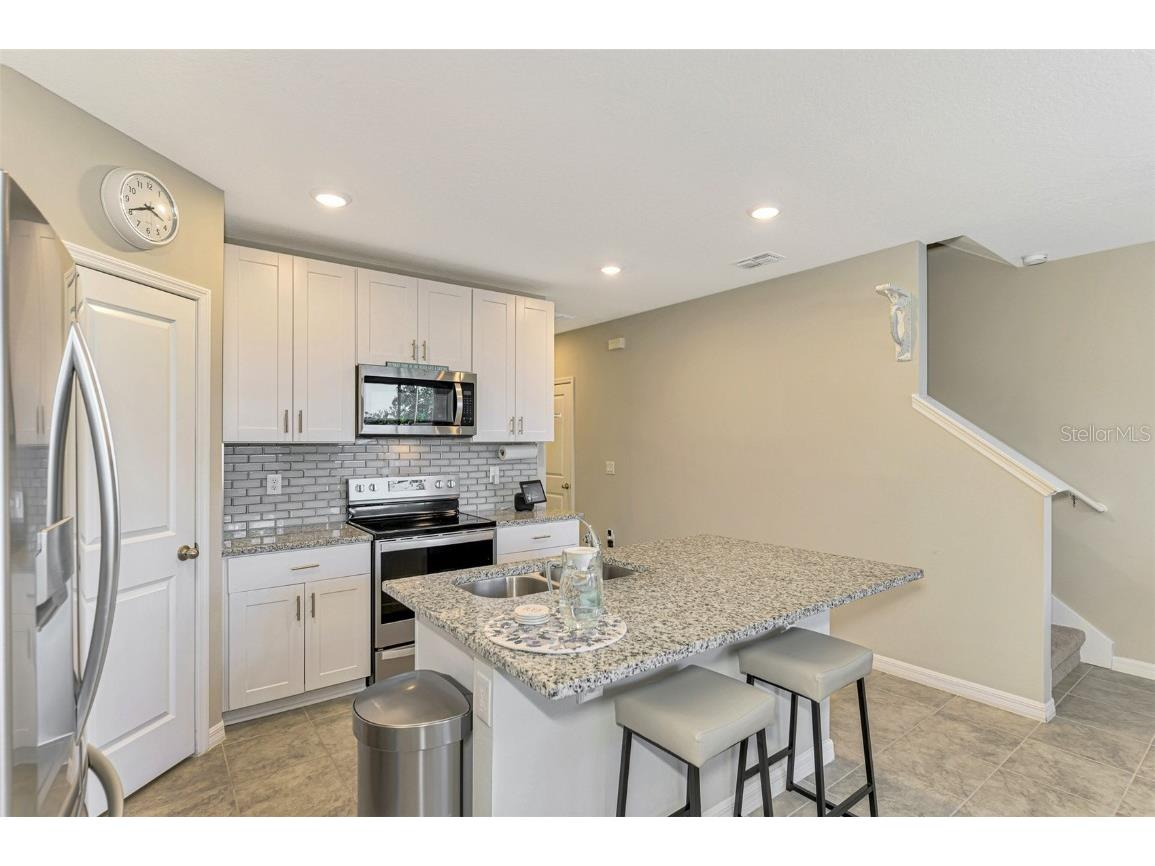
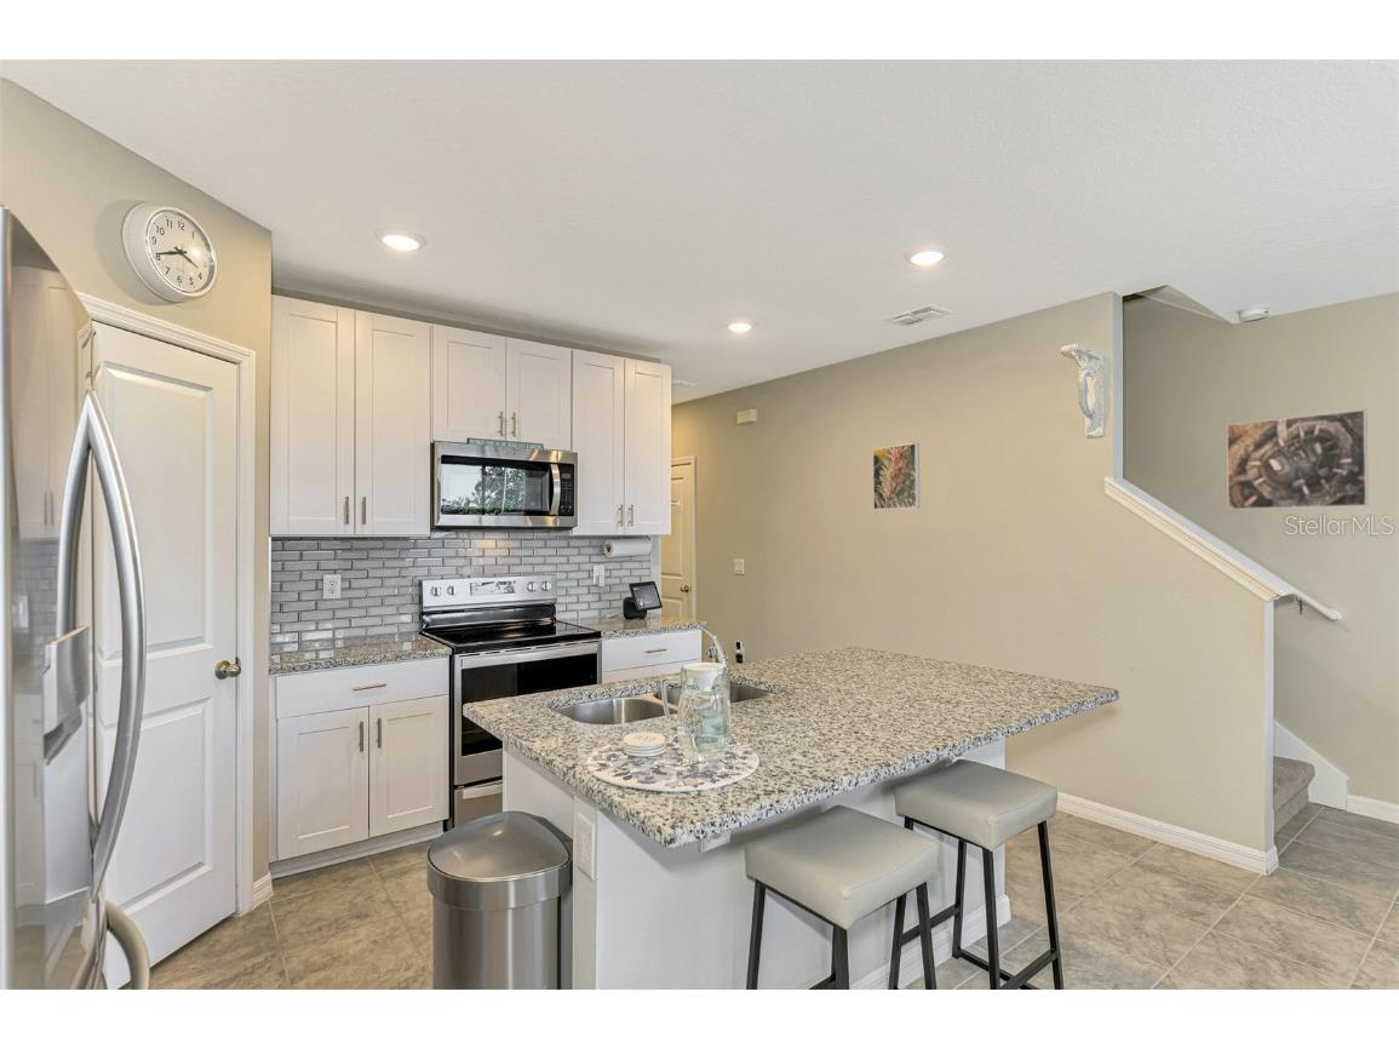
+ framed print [872,442,921,511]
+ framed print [1226,408,1370,511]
